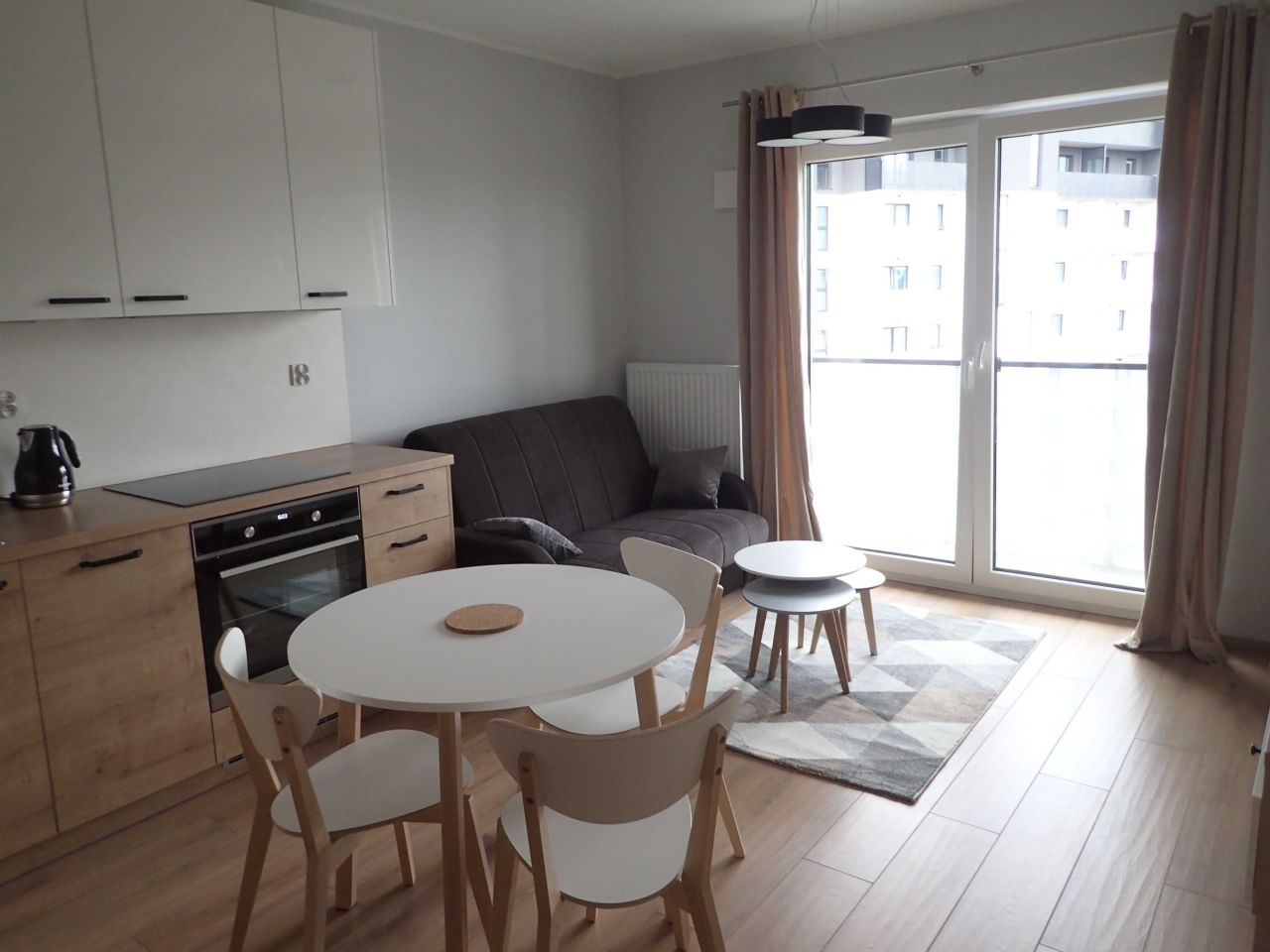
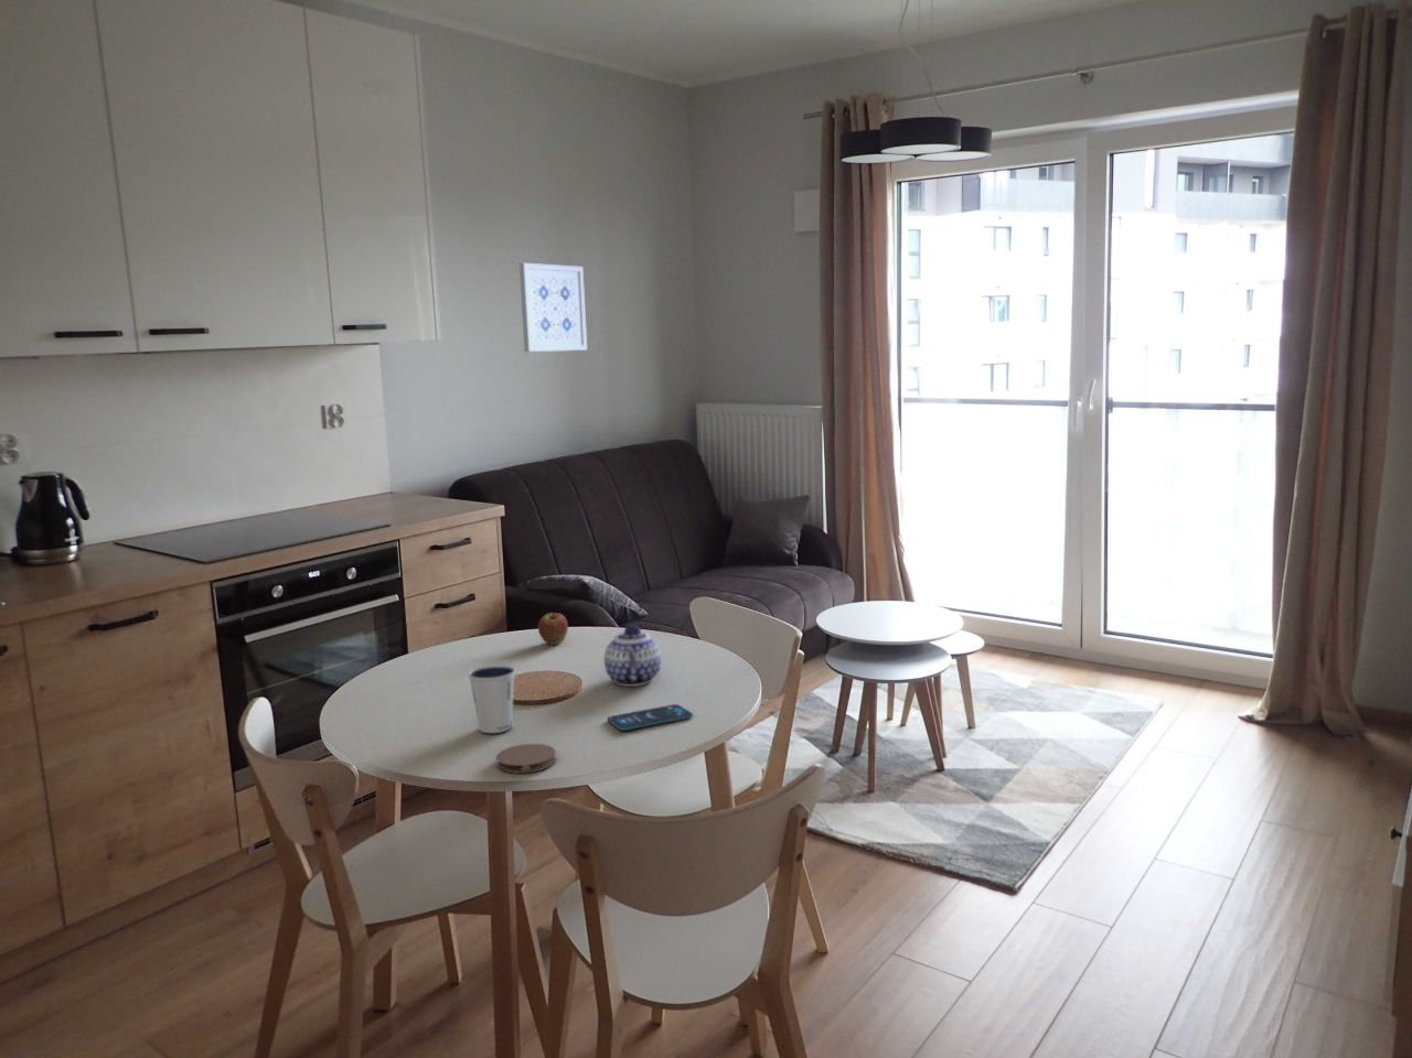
+ dixie cup [467,663,516,733]
+ coaster [495,742,557,773]
+ wall art [518,262,588,352]
+ smartphone [606,703,694,731]
+ teapot [604,623,662,688]
+ fruit [537,611,569,646]
